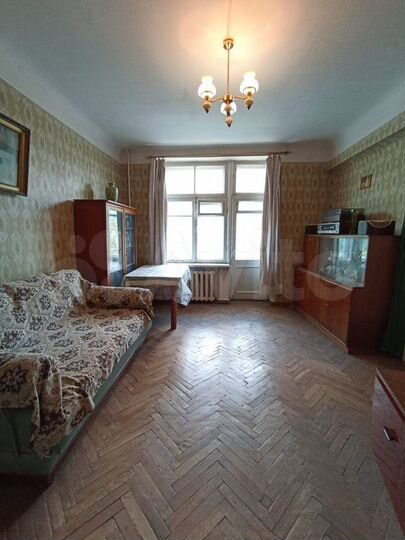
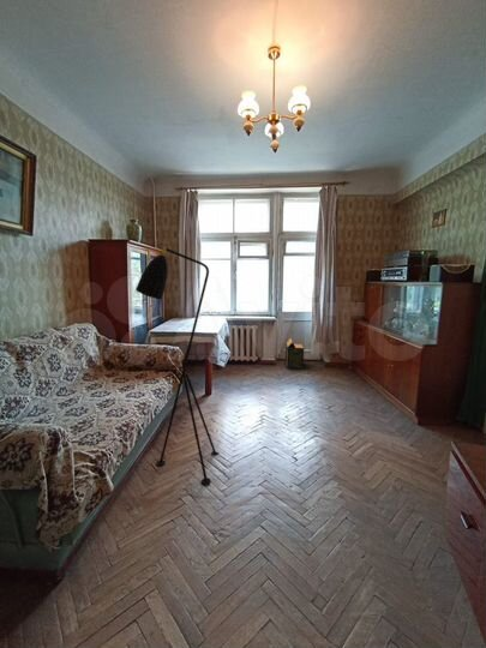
+ cardboard box [283,337,305,370]
+ floor lamp [134,246,221,486]
